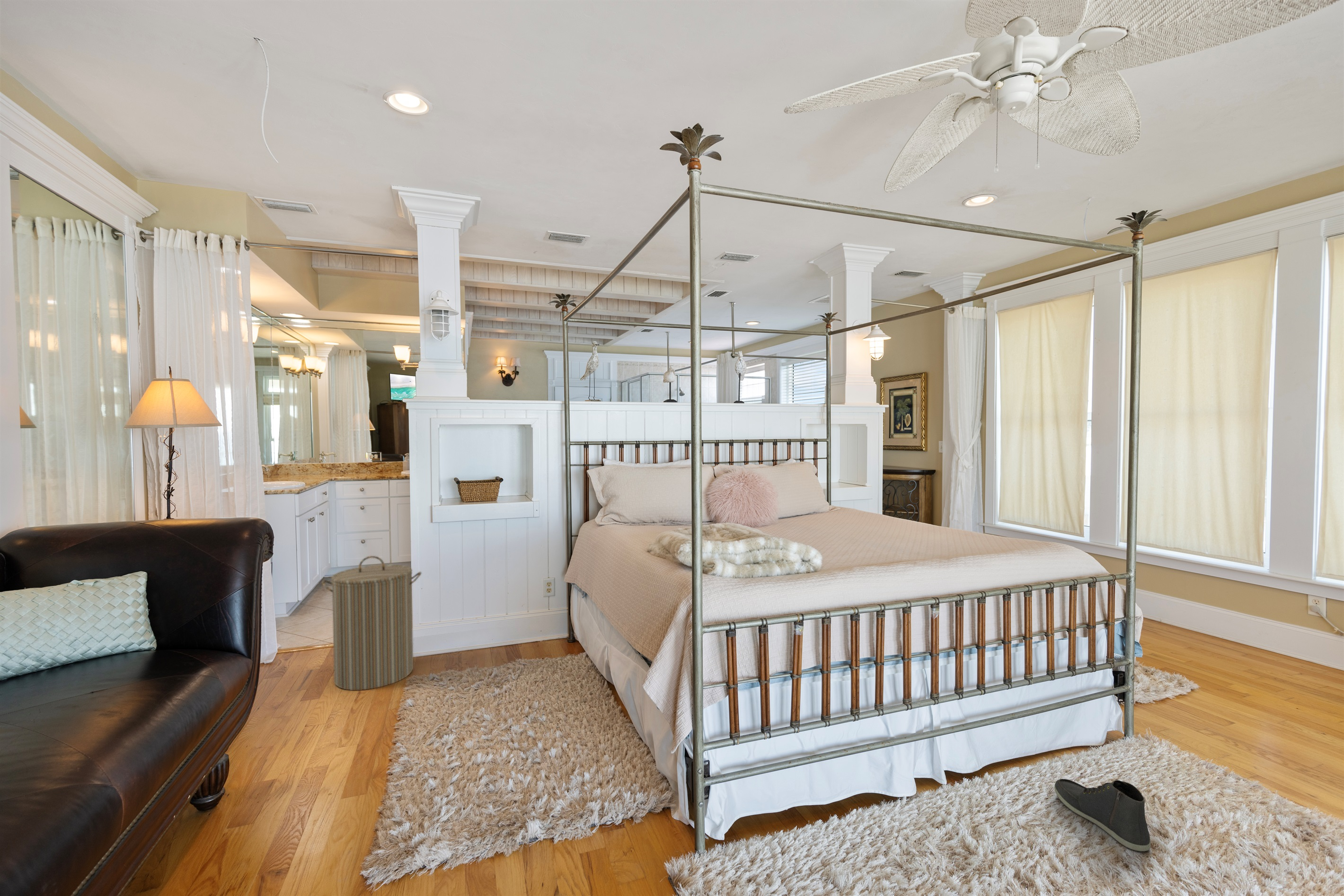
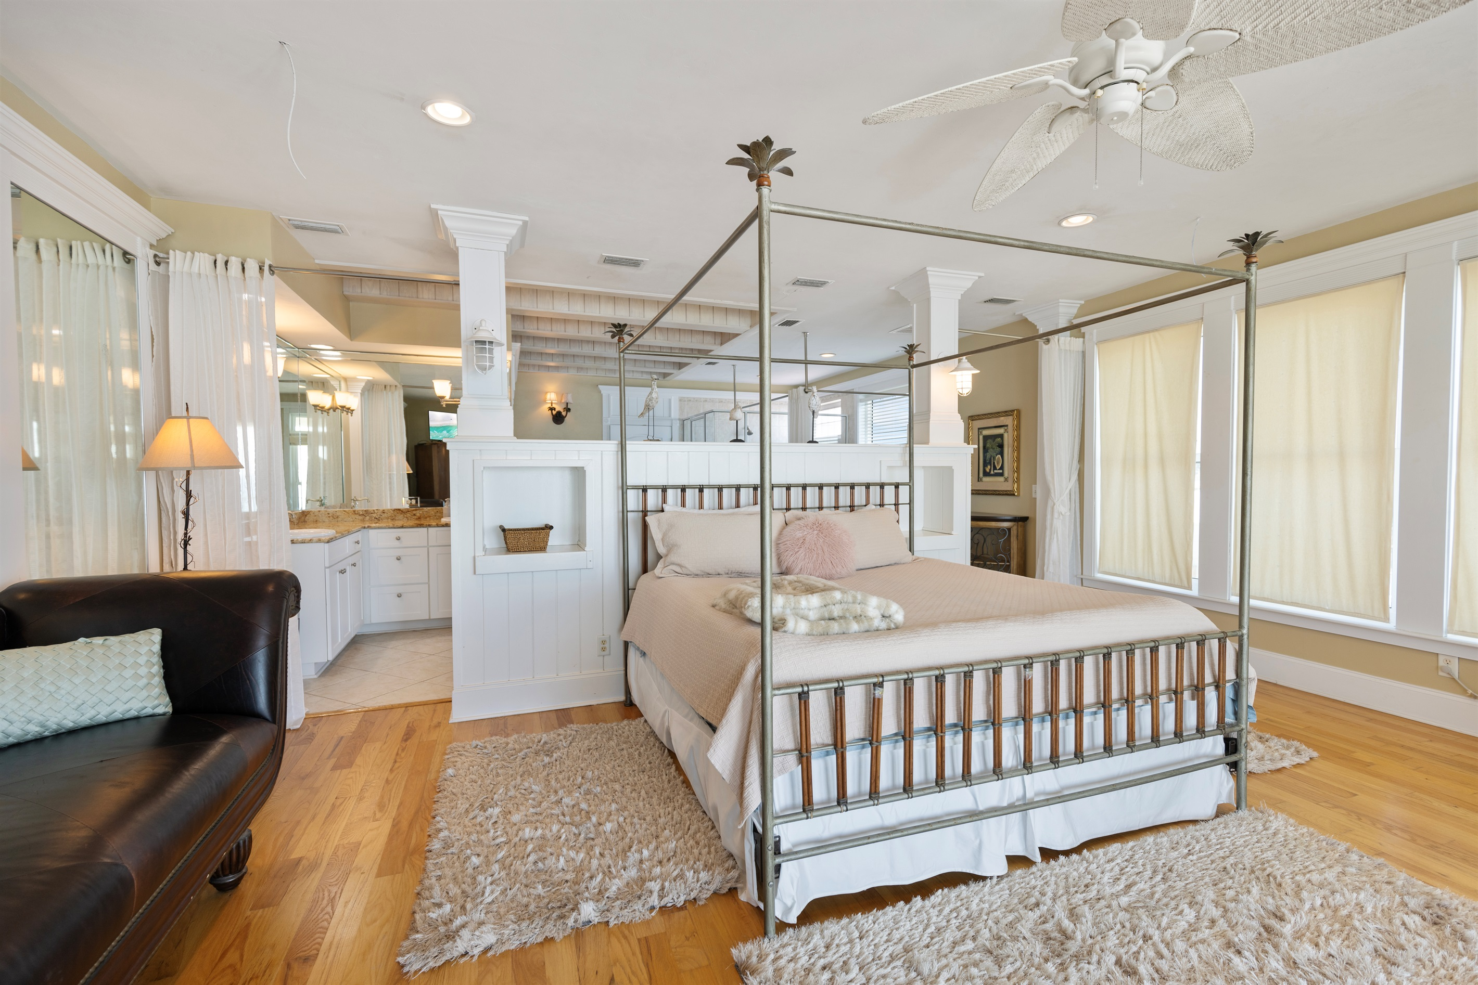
- laundry hamper [321,555,422,691]
- sneaker [1054,778,1151,852]
